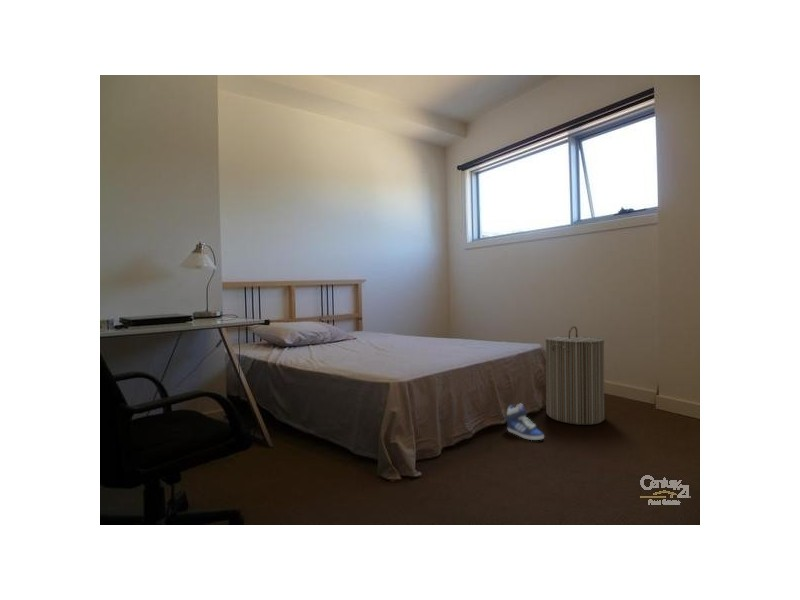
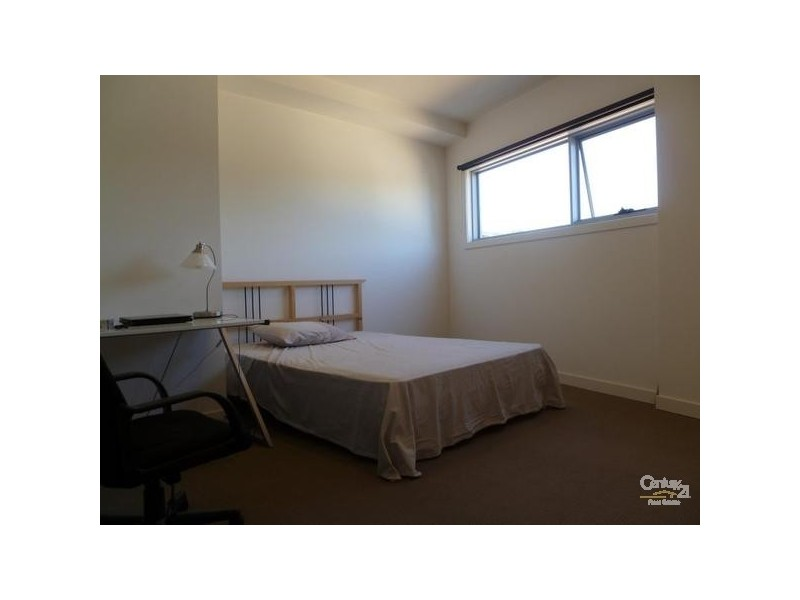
- sneaker [503,402,545,441]
- laundry hamper [544,325,605,426]
